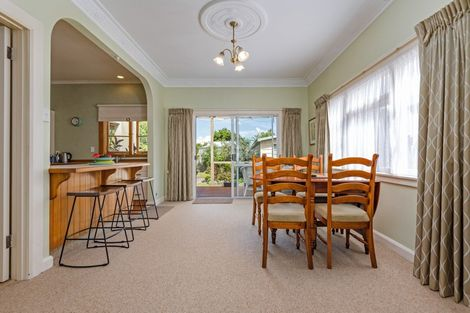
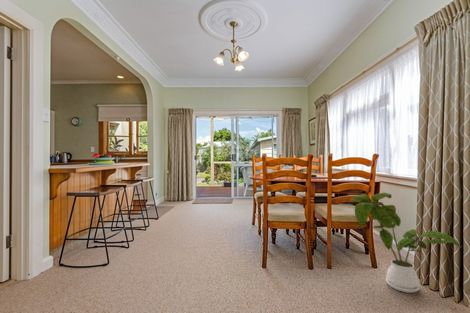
+ house plant [349,192,462,294]
